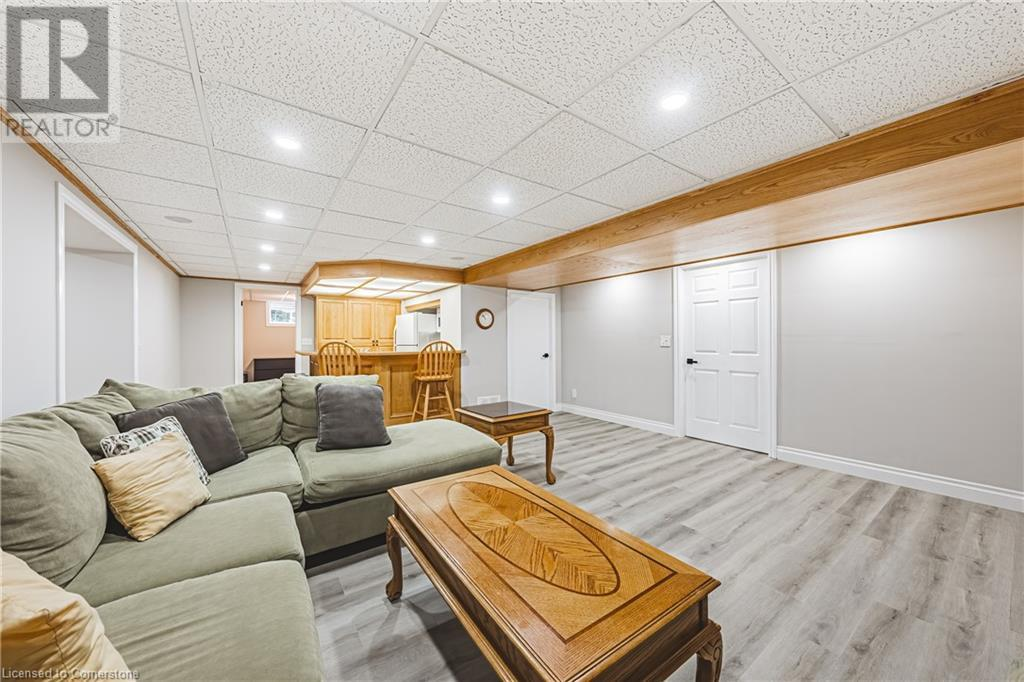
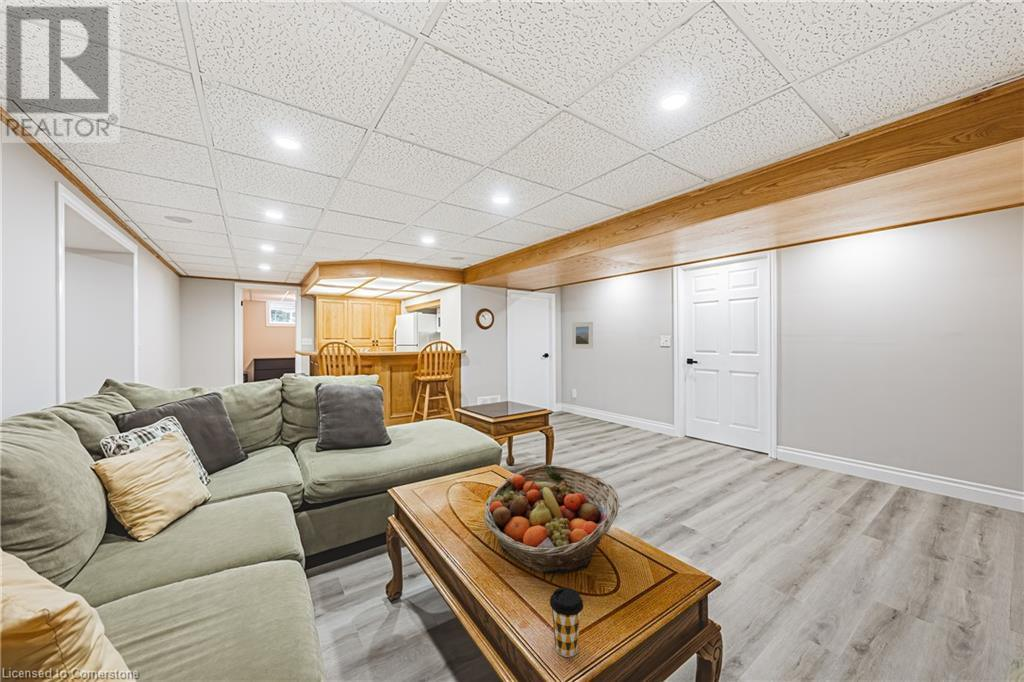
+ coffee cup [549,587,584,658]
+ fruit basket [483,464,620,575]
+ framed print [572,321,594,350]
